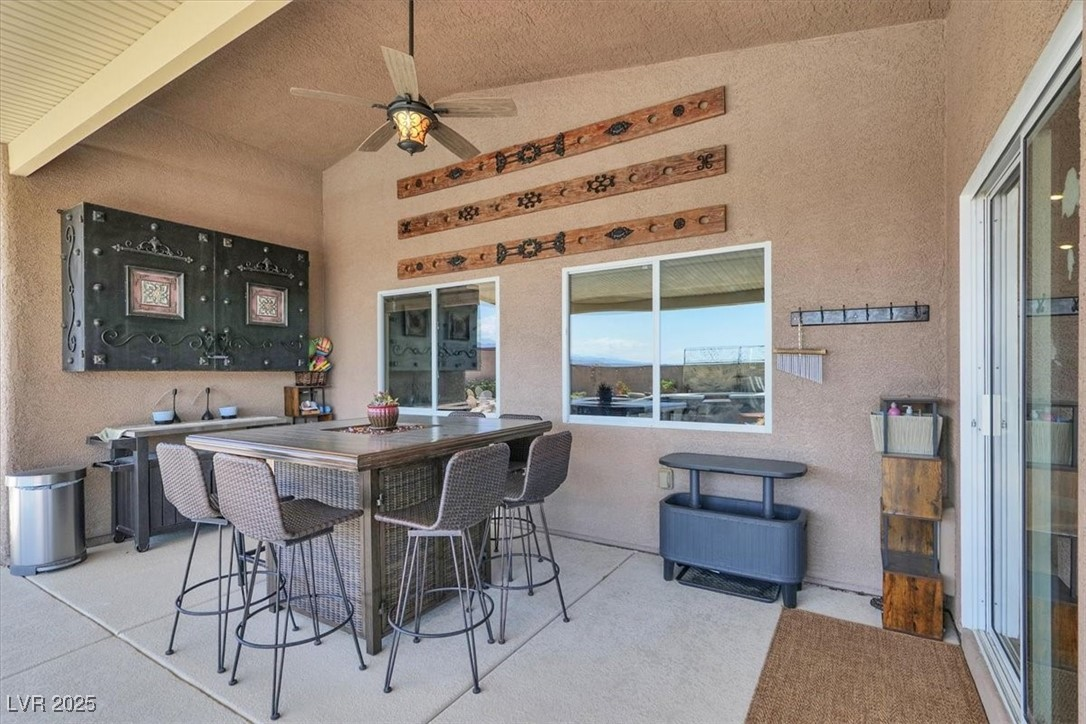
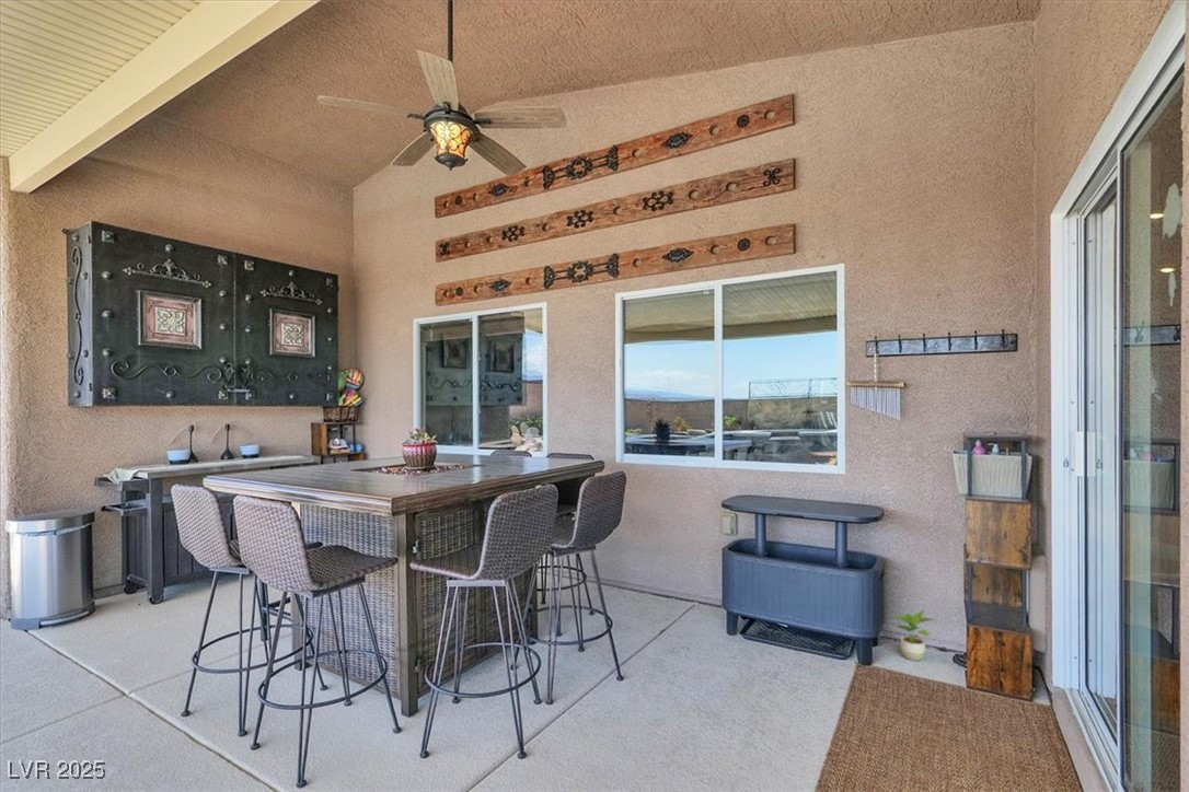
+ potted plant [889,609,936,662]
